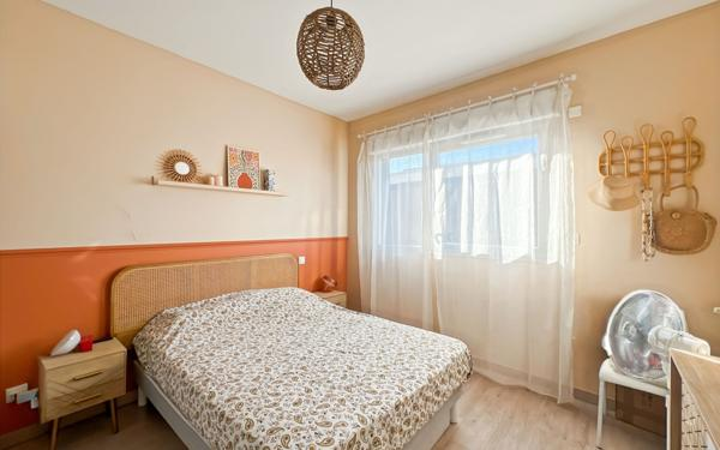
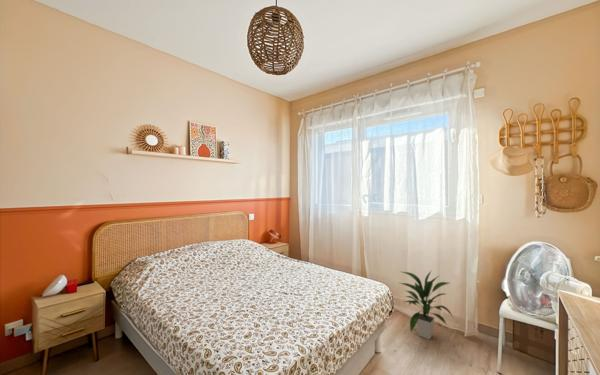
+ indoor plant [398,269,454,341]
